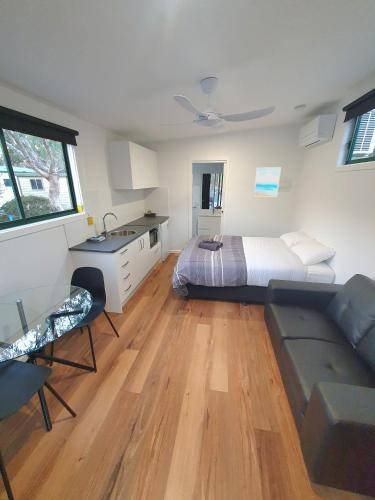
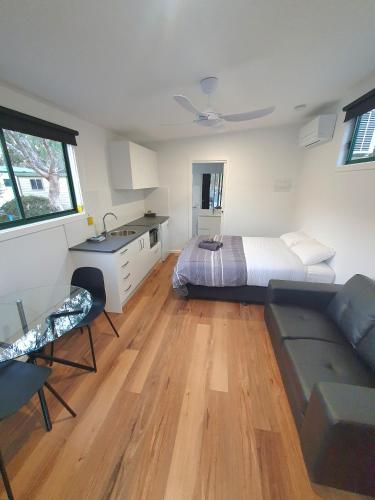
- wall art [253,166,282,198]
